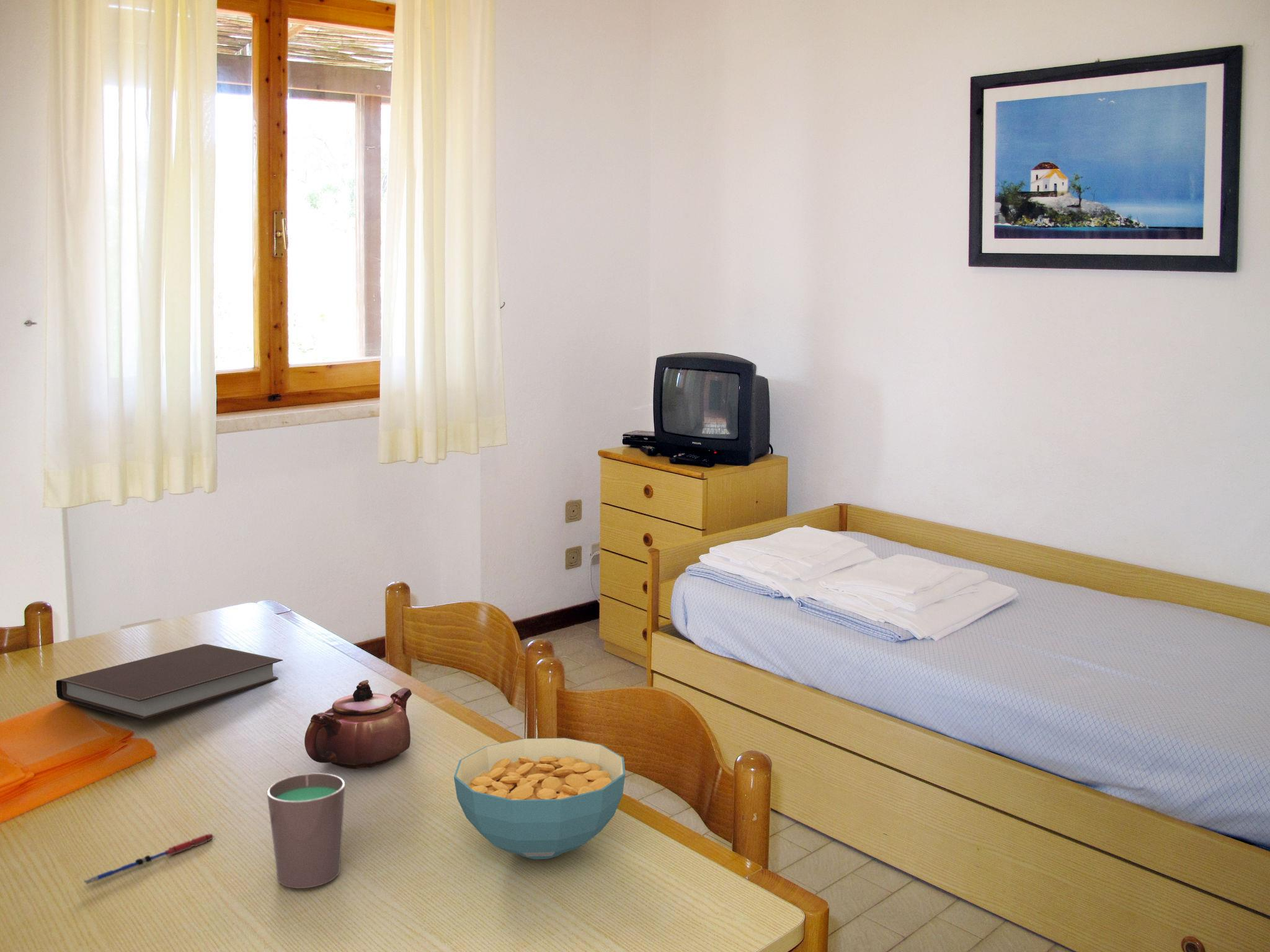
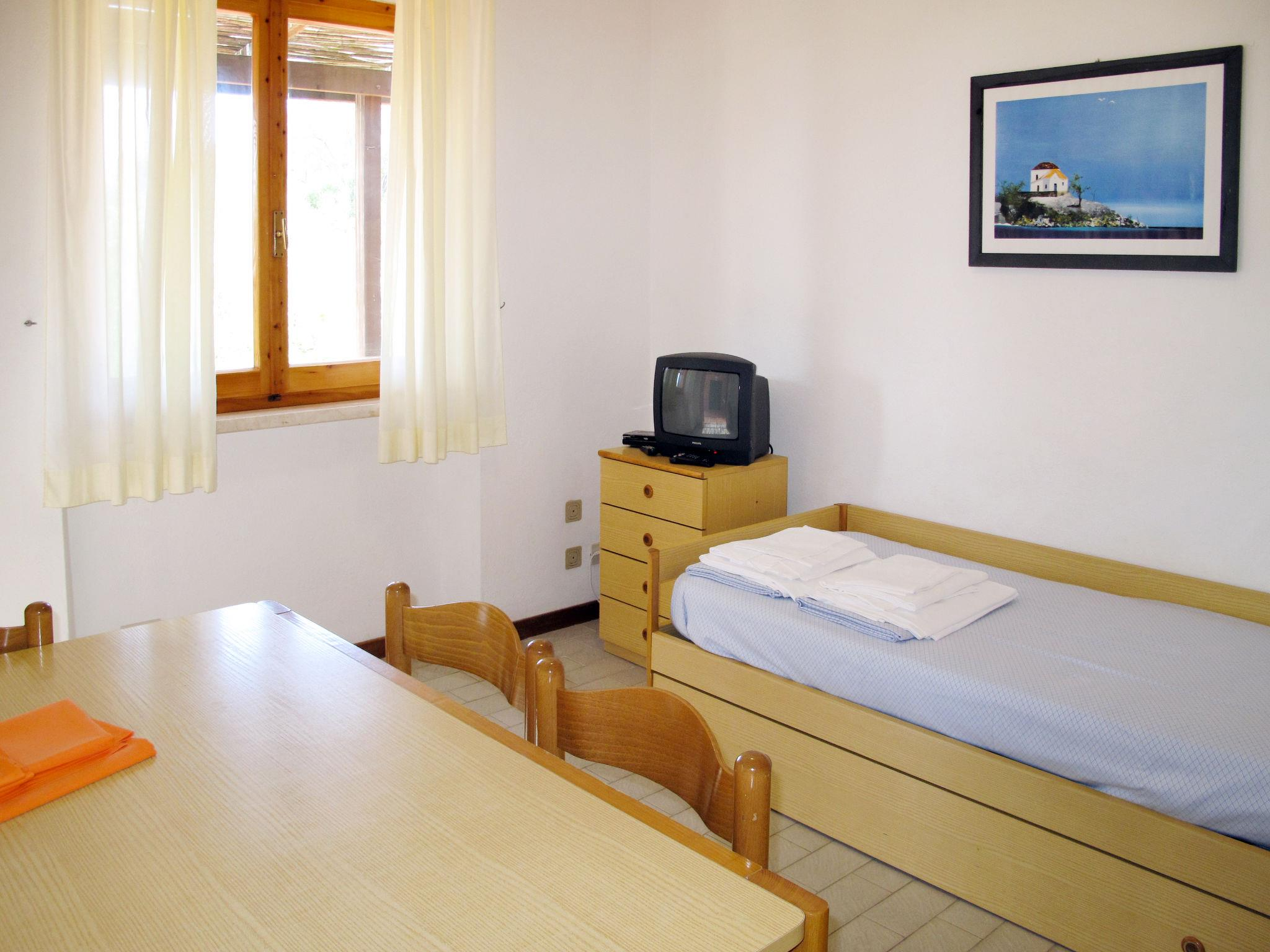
- cereal bowl [453,738,626,860]
- cup [267,773,345,889]
- pen [82,833,215,886]
- notebook [56,643,283,722]
- teapot [304,679,412,770]
